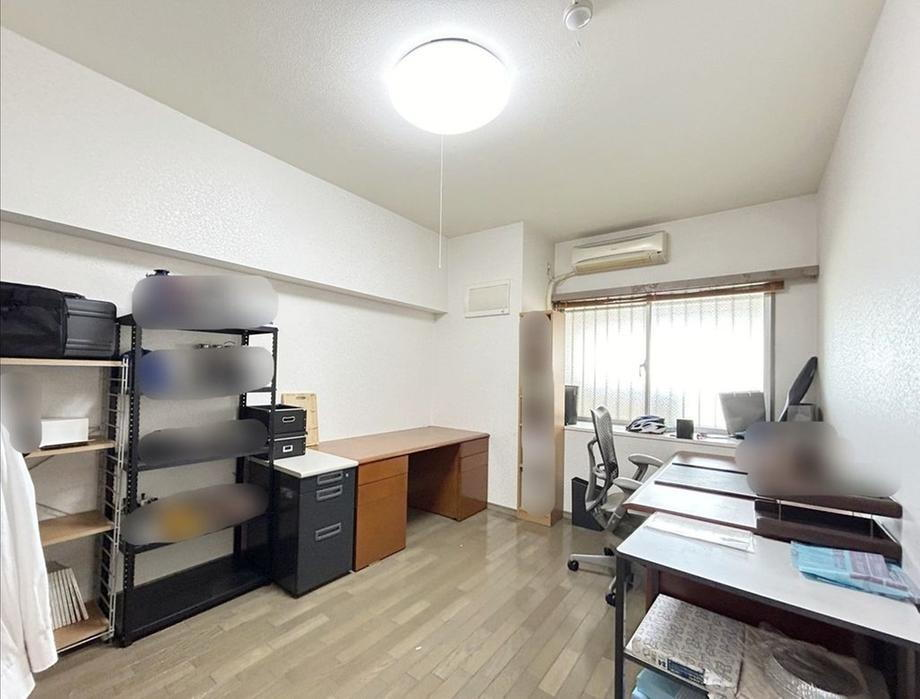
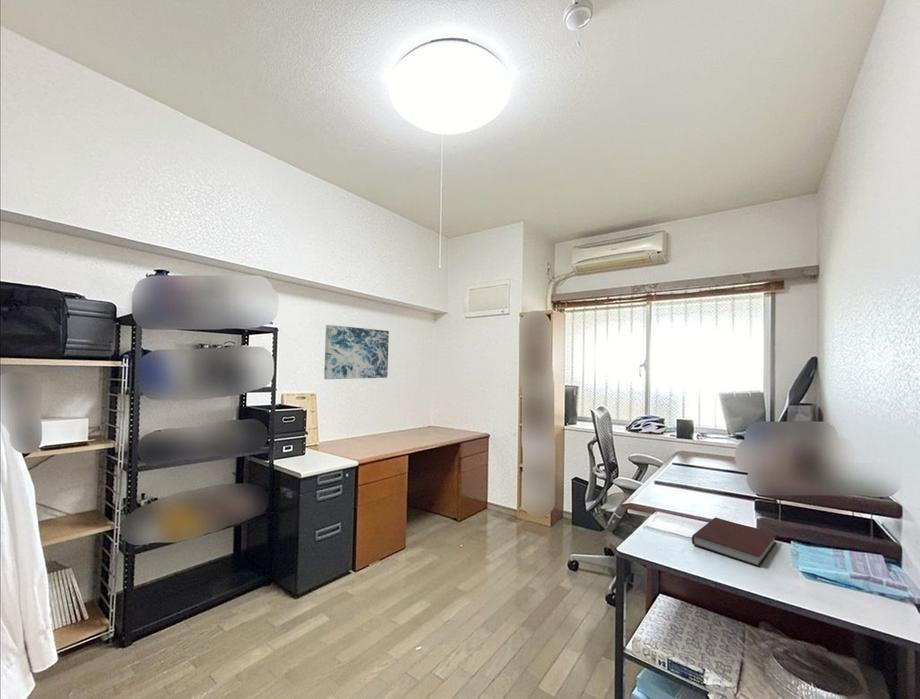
+ notebook [691,516,777,567]
+ wall art [323,324,390,380]
